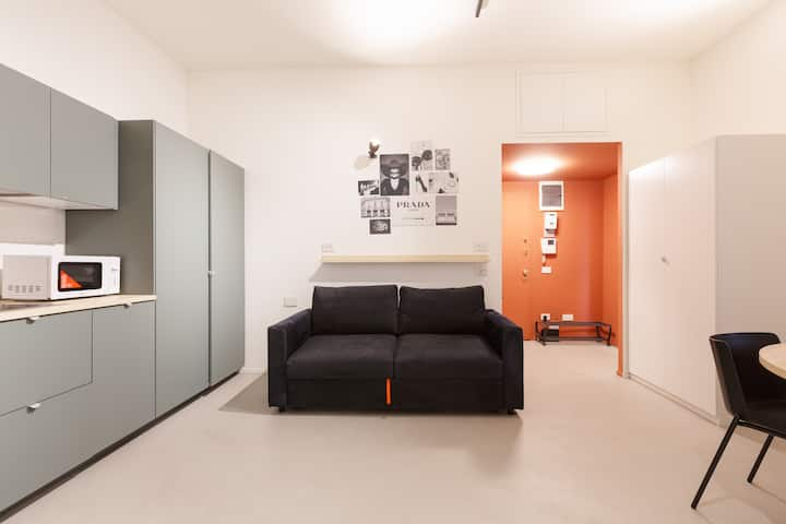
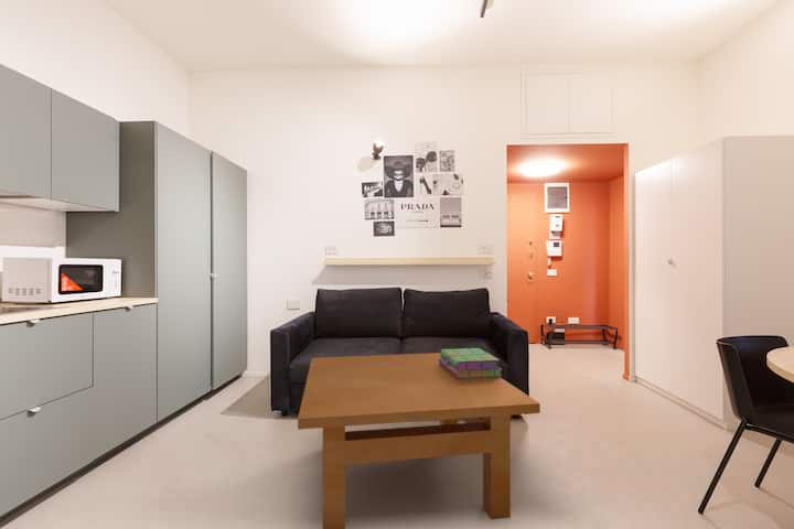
+ table [297,352,541,529]
+ stack of books [439,347,503,378]
